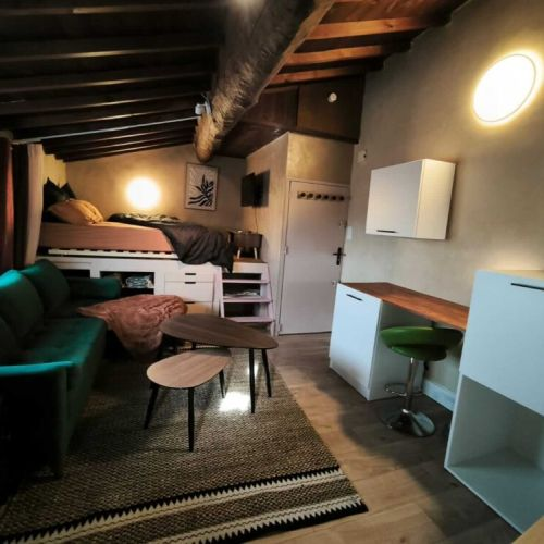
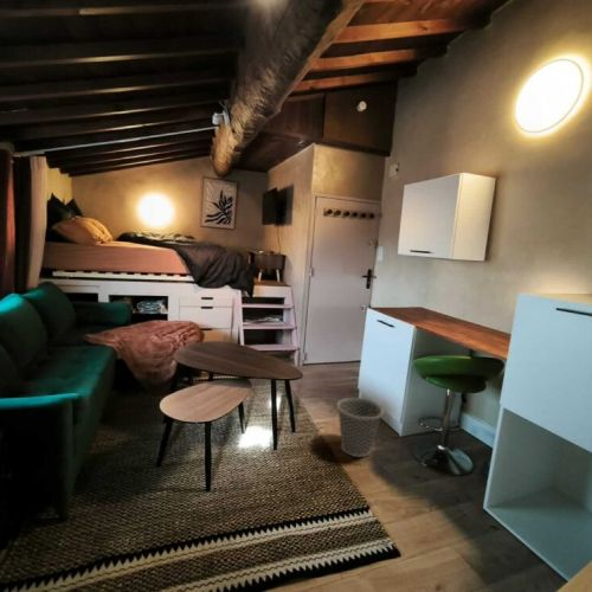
+ wastebasket [336,397,384,458]
